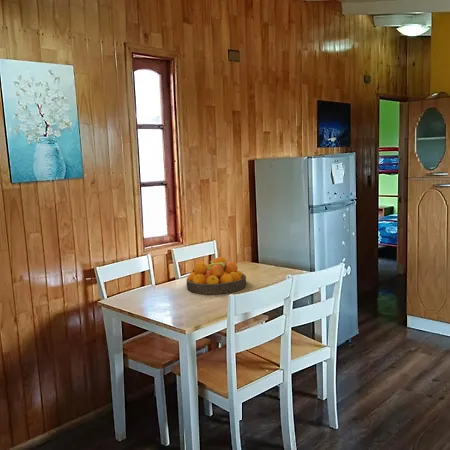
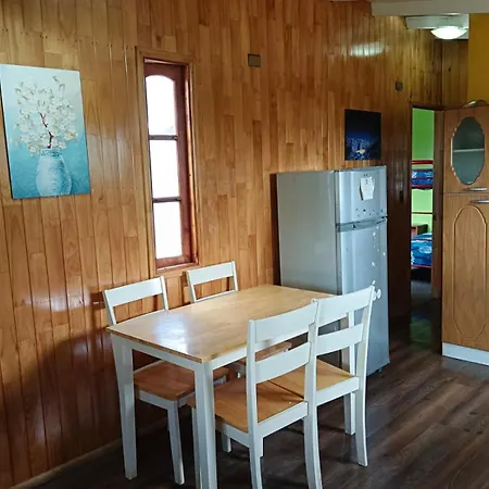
- fruit bowl [186,256,247,295]
